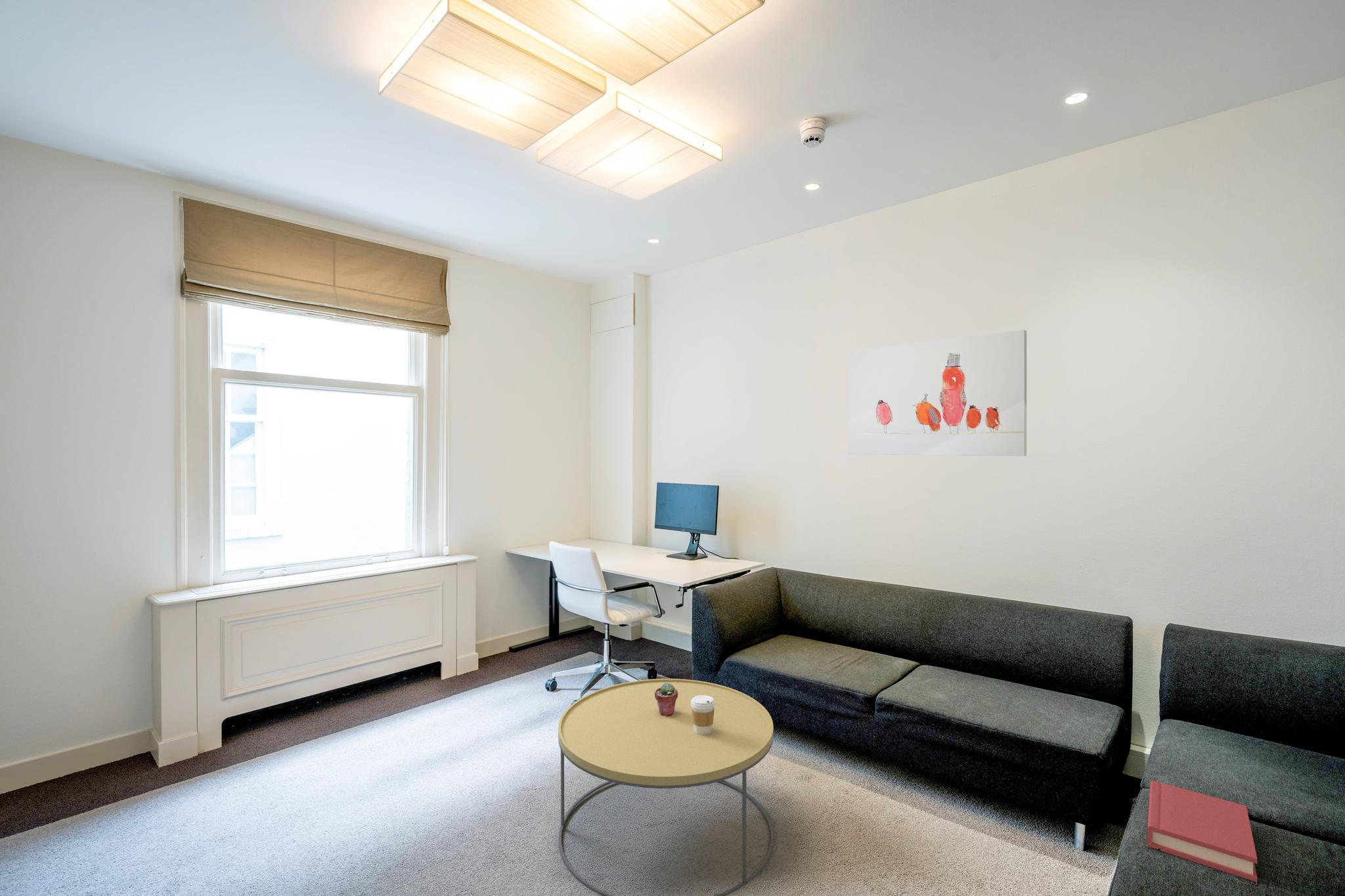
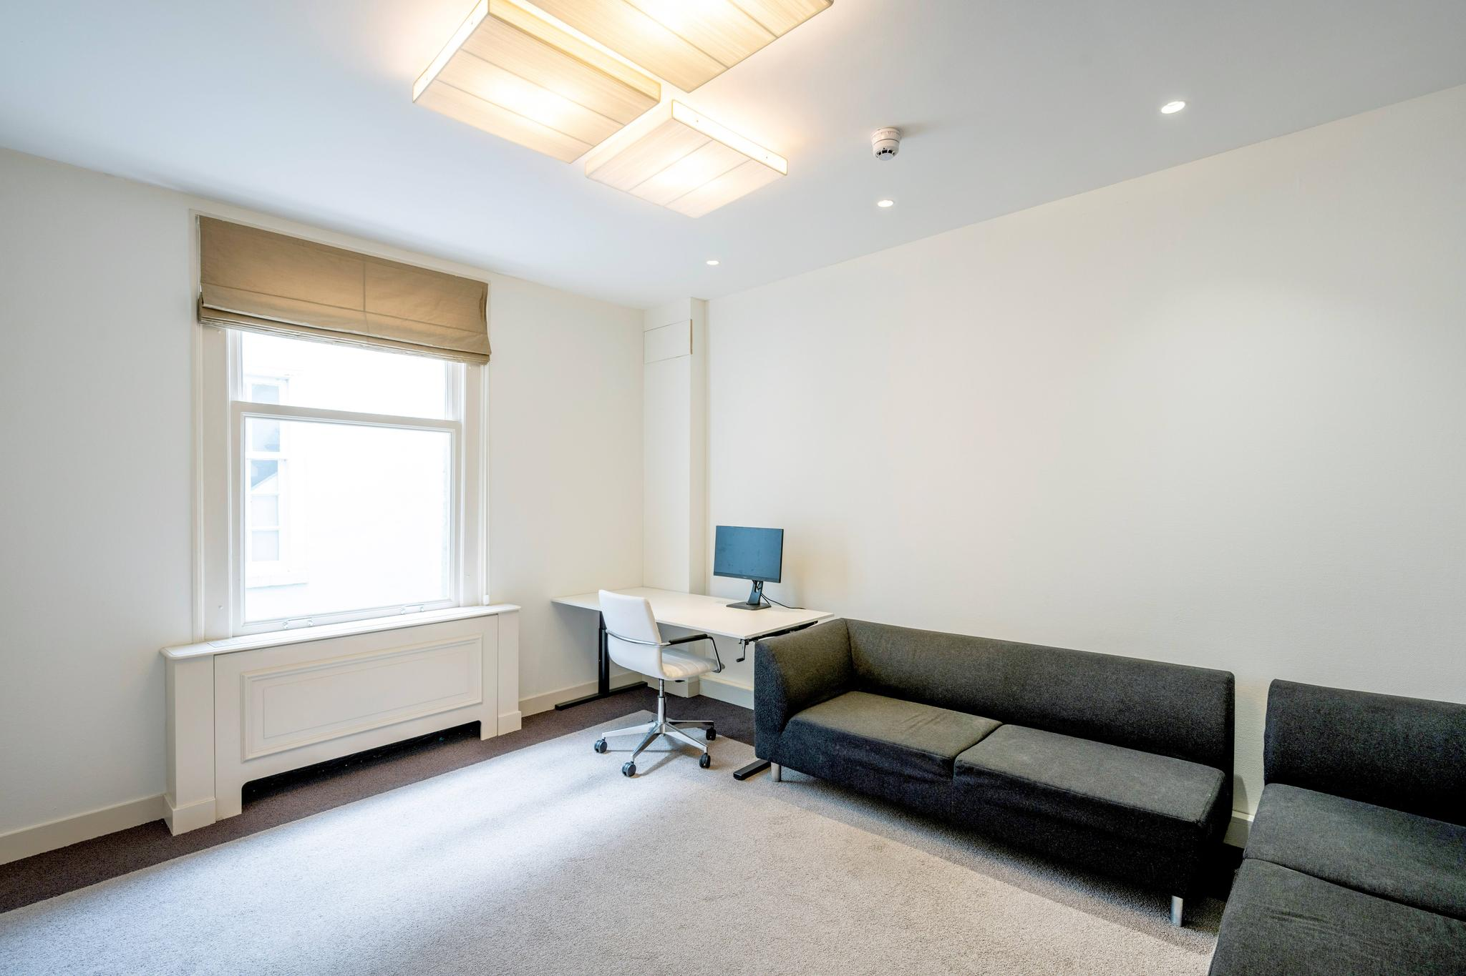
- coffee table [558,678,774,896]
- hardback book [1147,780,1258,883]
- coffee cup [691,695,715,735]
- wall art [848,330,1027,457]
- potted succulent [655,683,678,716]
